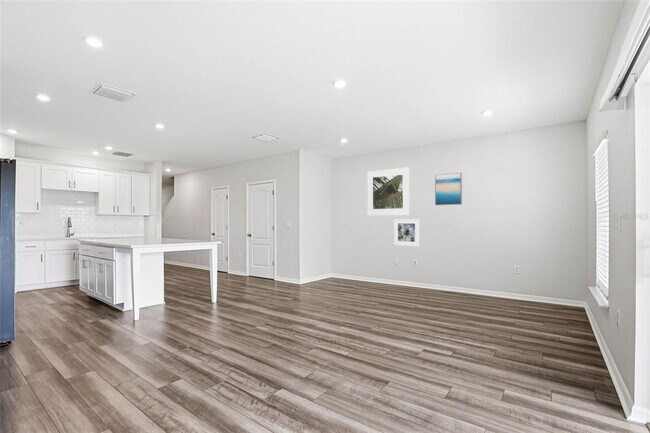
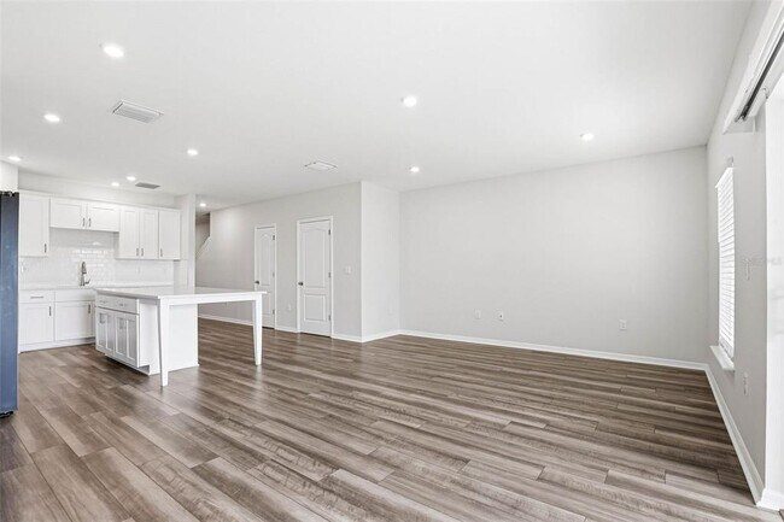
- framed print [393,218,421,247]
- wall art [434,172,463,206]
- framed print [366,166,411,216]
